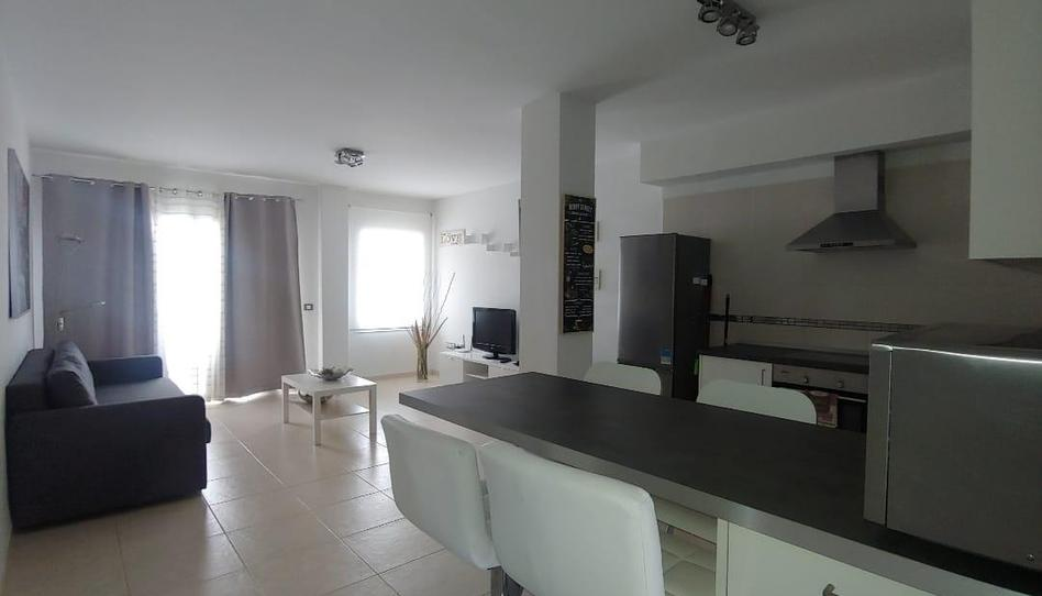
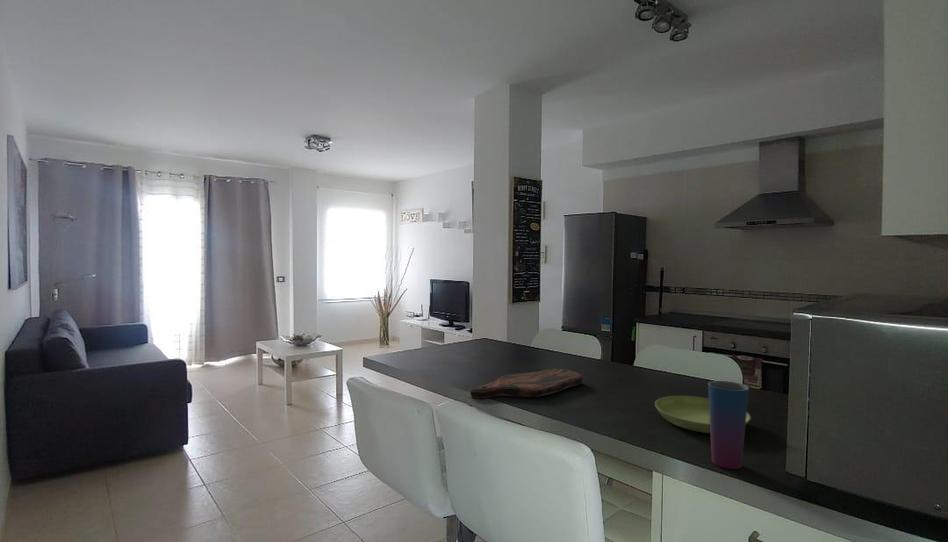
+ cup [707,380,750,470]
+ saucer [654,395,751,434]
+ cutting board [469,368,584,400]
